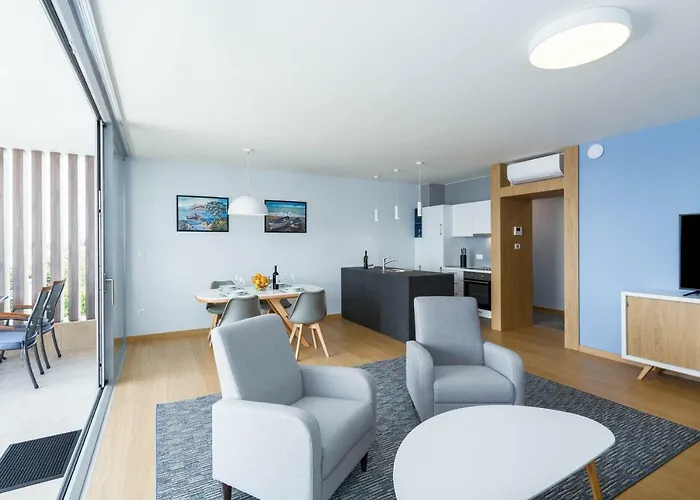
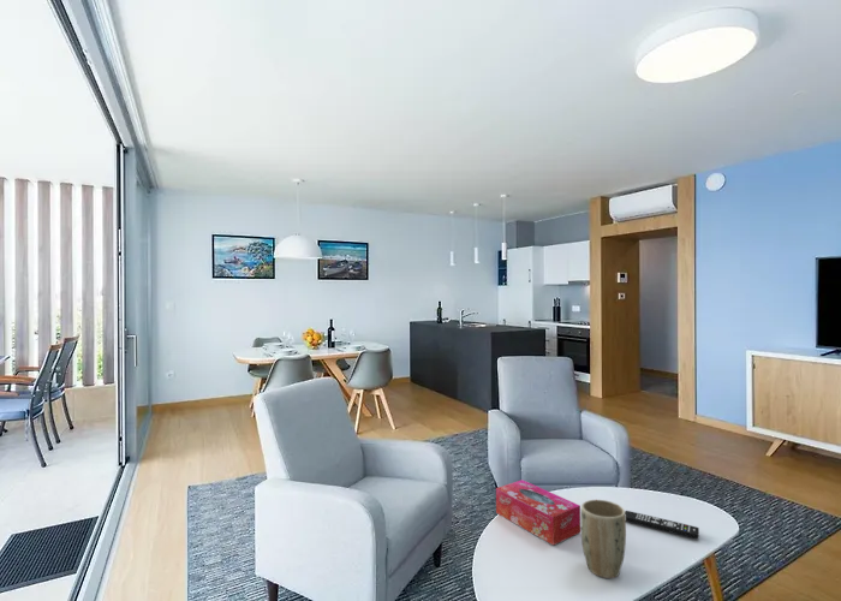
+ plant pot [580,499,627,579]
+ remote control [625,510,700,540]
+ tissue box [495,478,581,547]
